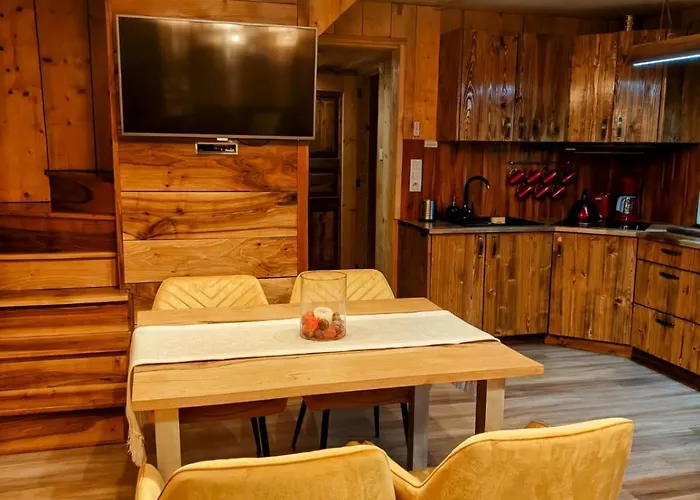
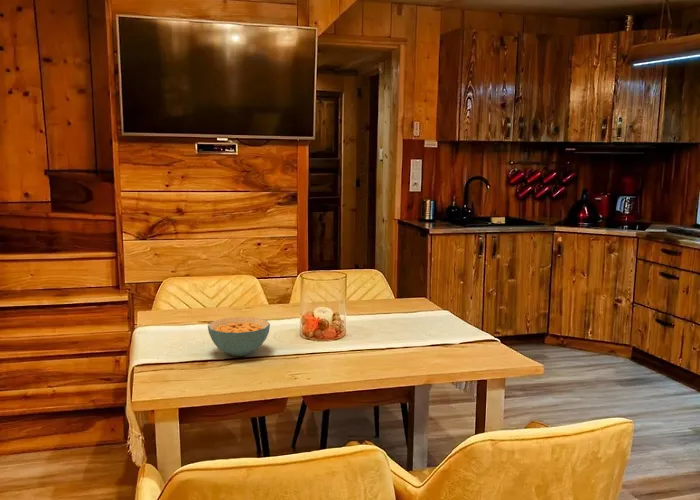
+ cereal bowl [207,316,271,357]
